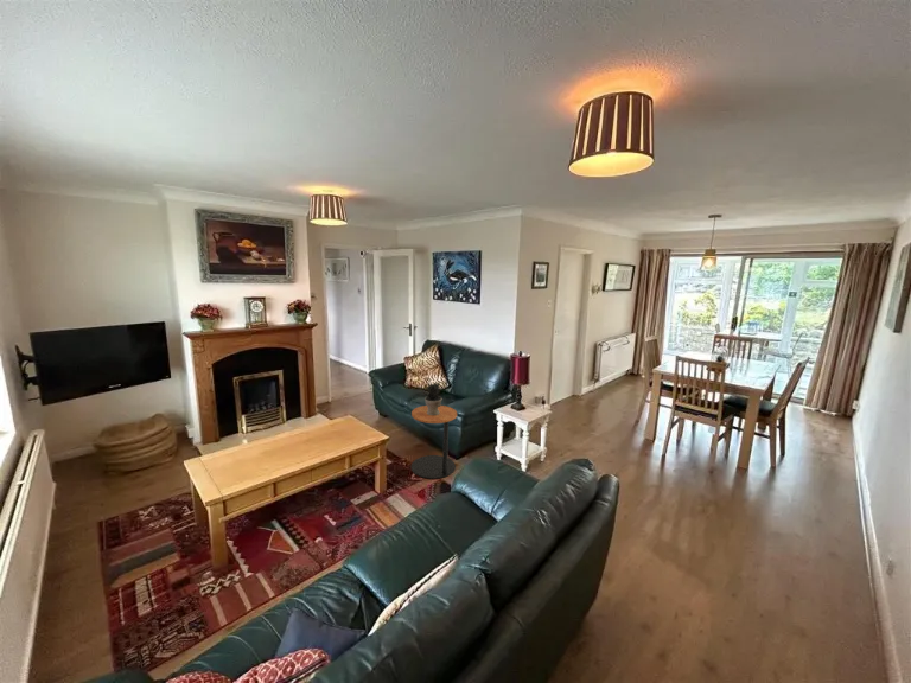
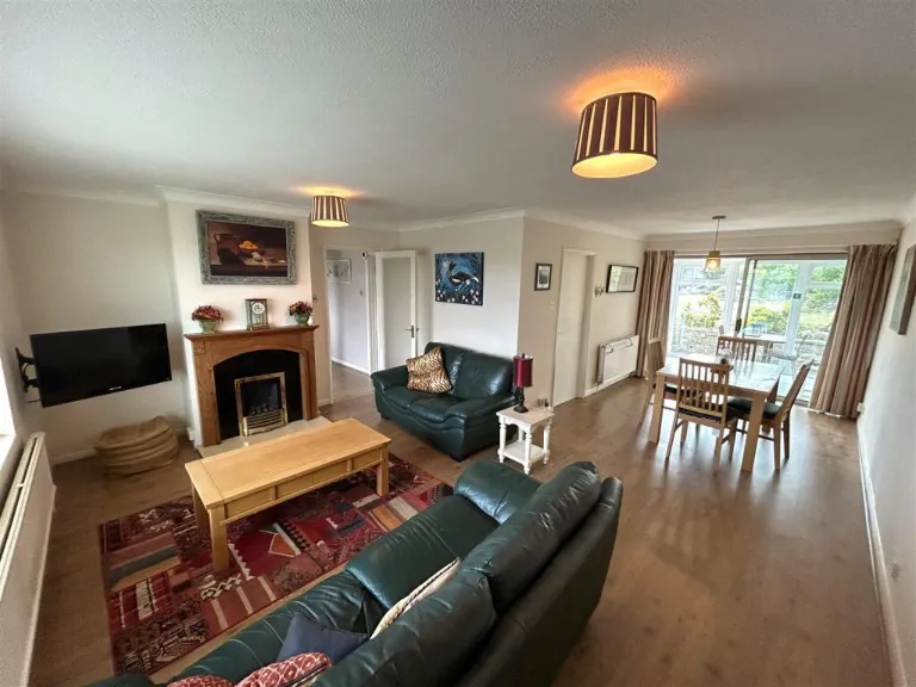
- potted plant [418,378,445,415]
- side table [410,404,458,480]
